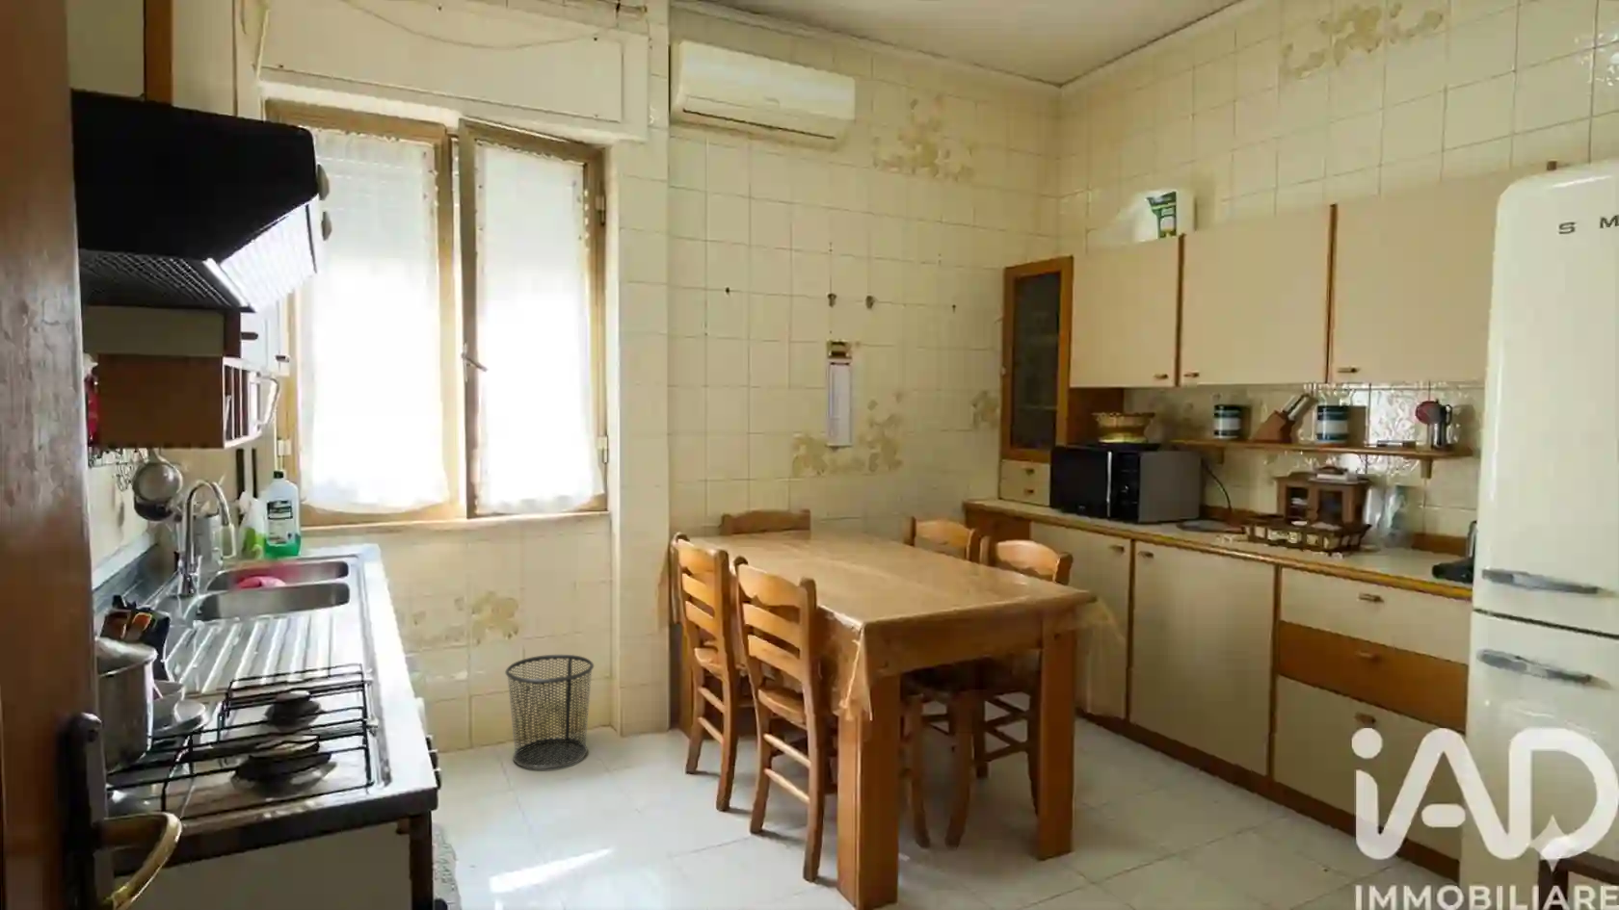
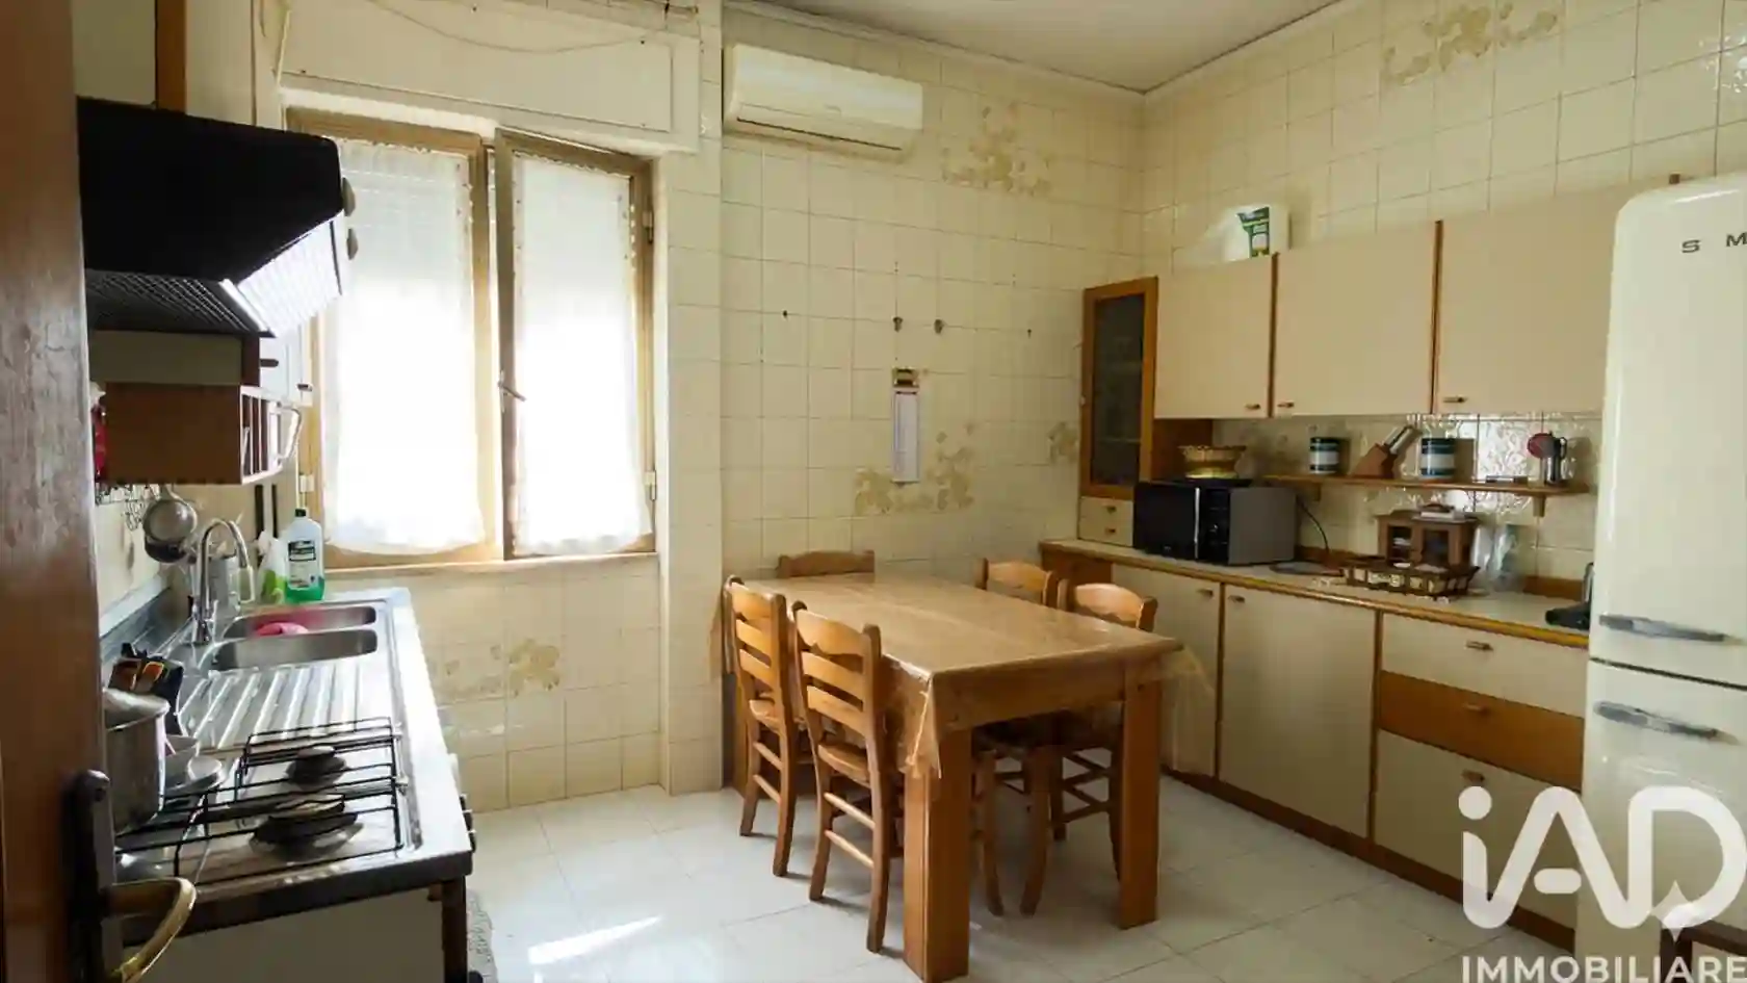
- waste bin [504,653,595,770]
